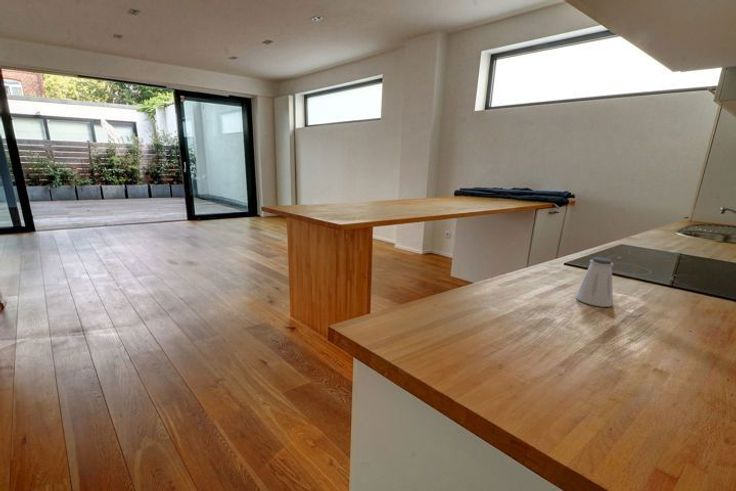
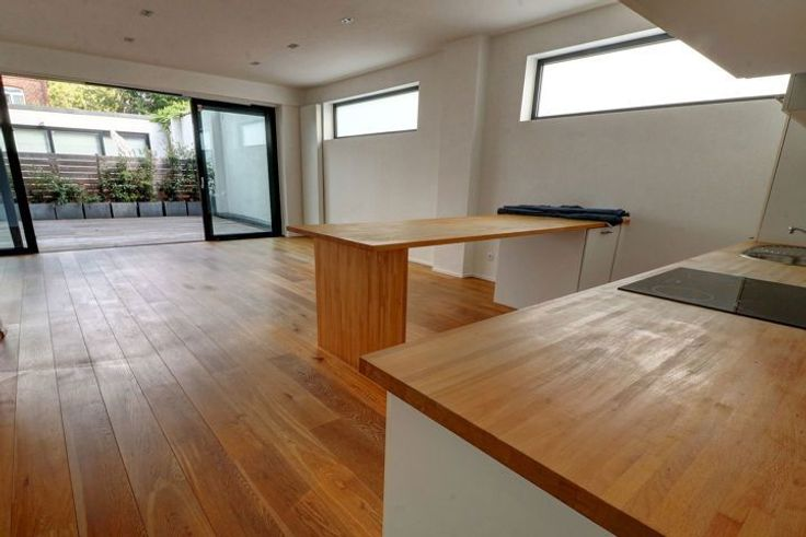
- saltshaker [575,256,615,308]
